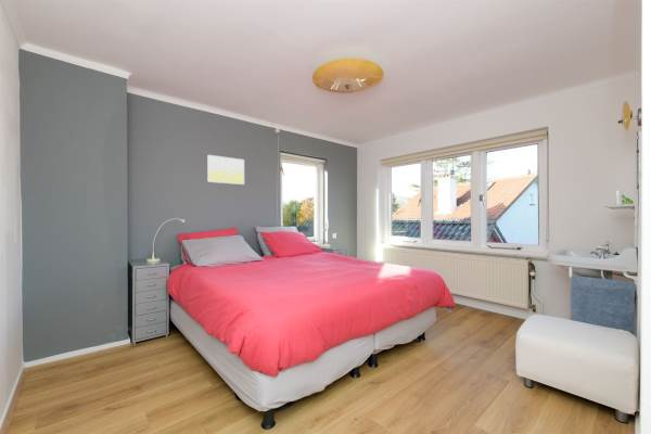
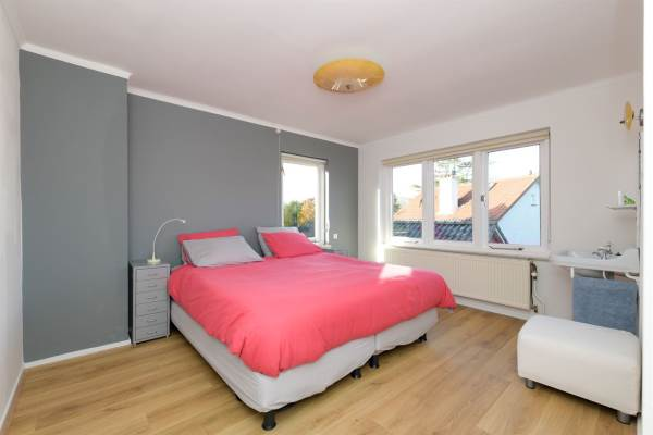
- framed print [206,154,245,186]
